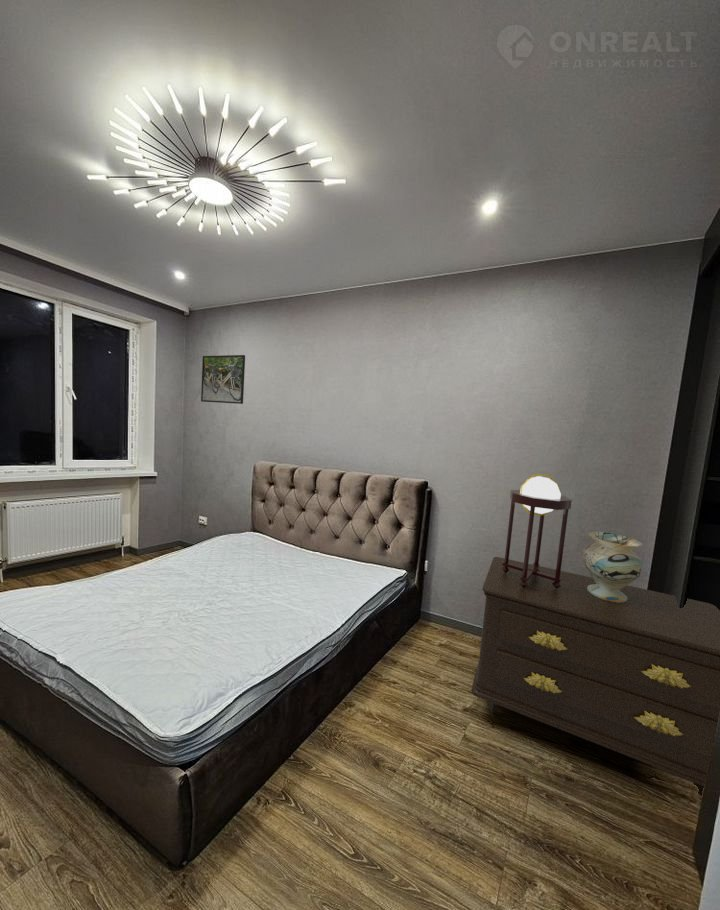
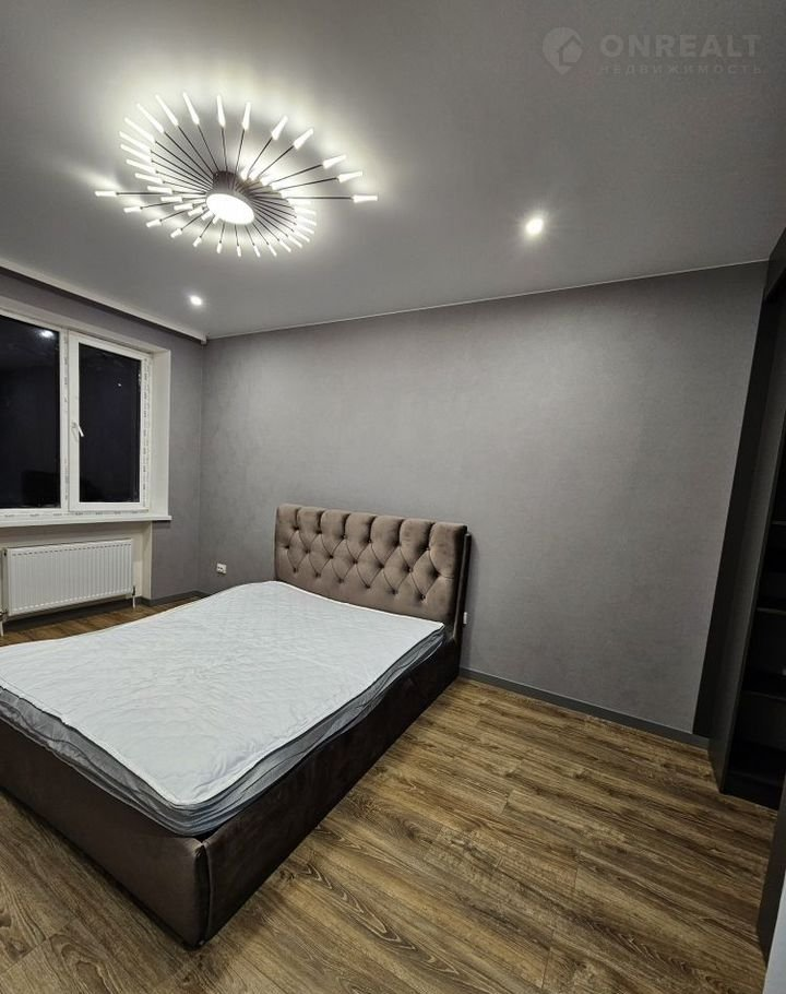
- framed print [200,354,246,405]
- decorative vase [582,531,644,603]
- dresser [470,556,720,797]
- table lamp [502,473,573,589]
